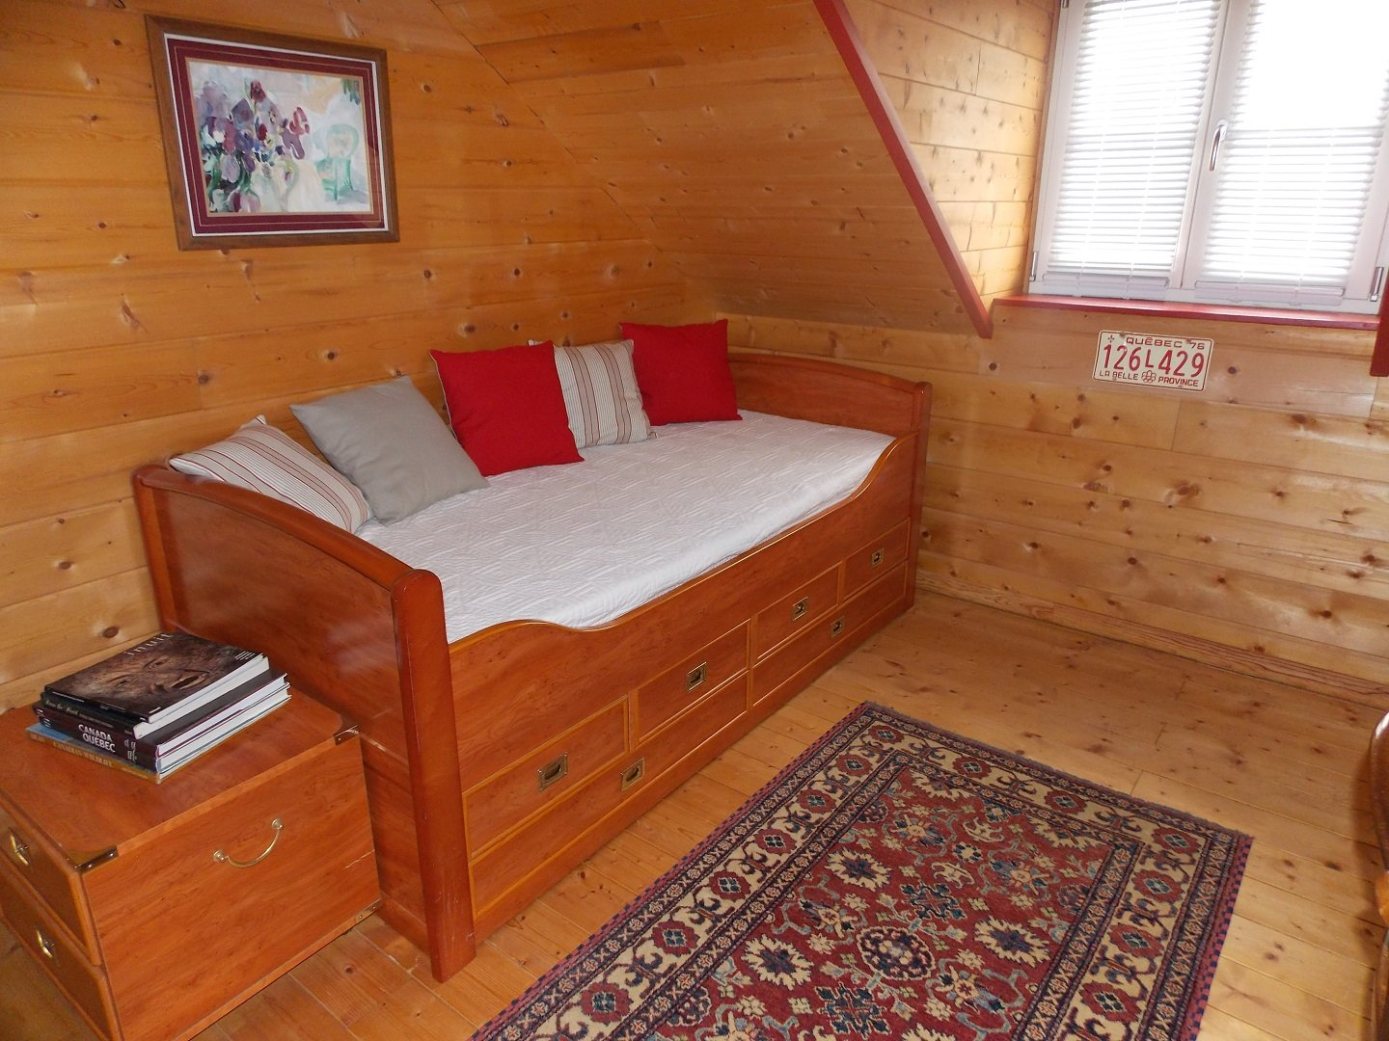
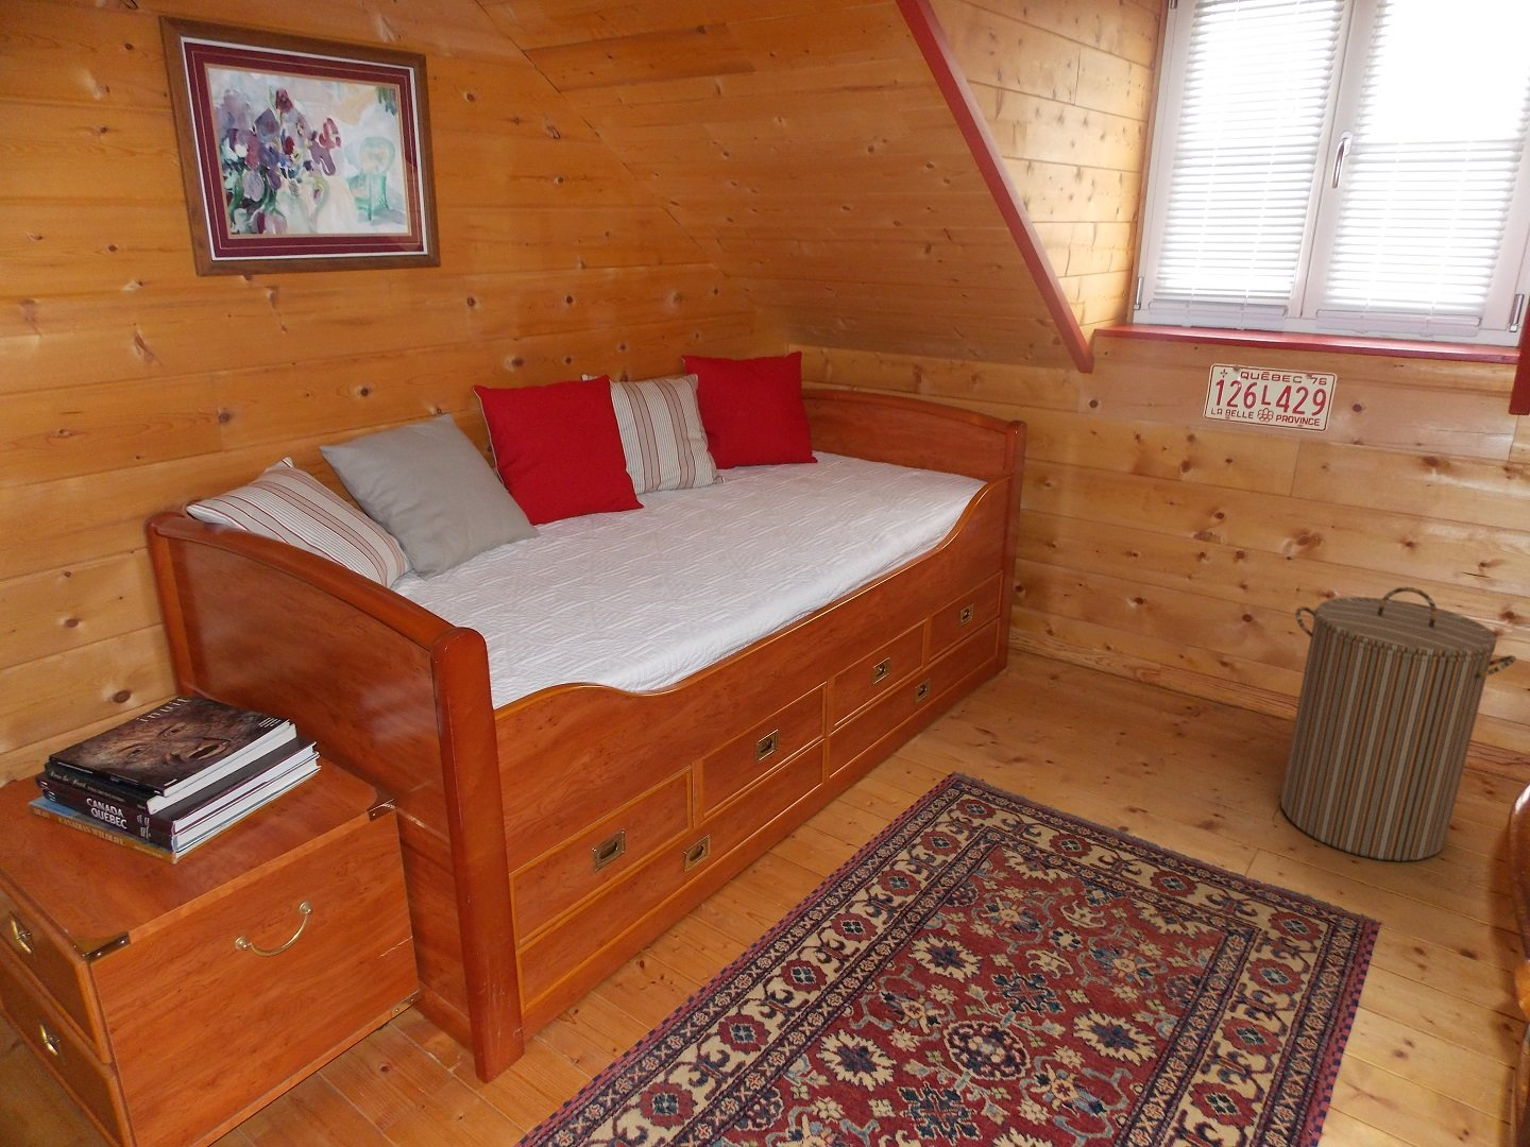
+ laundry hamper [1279,587,1517,863]
